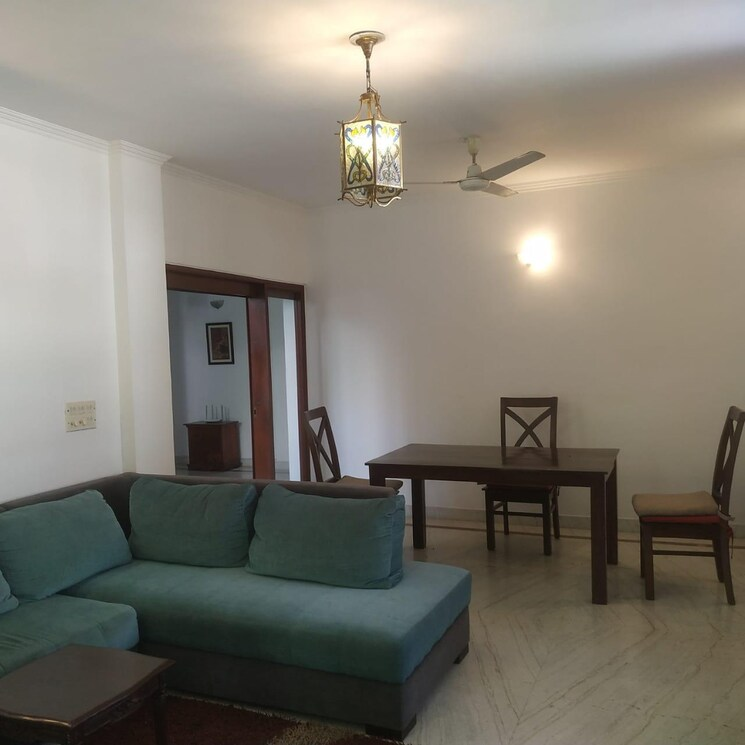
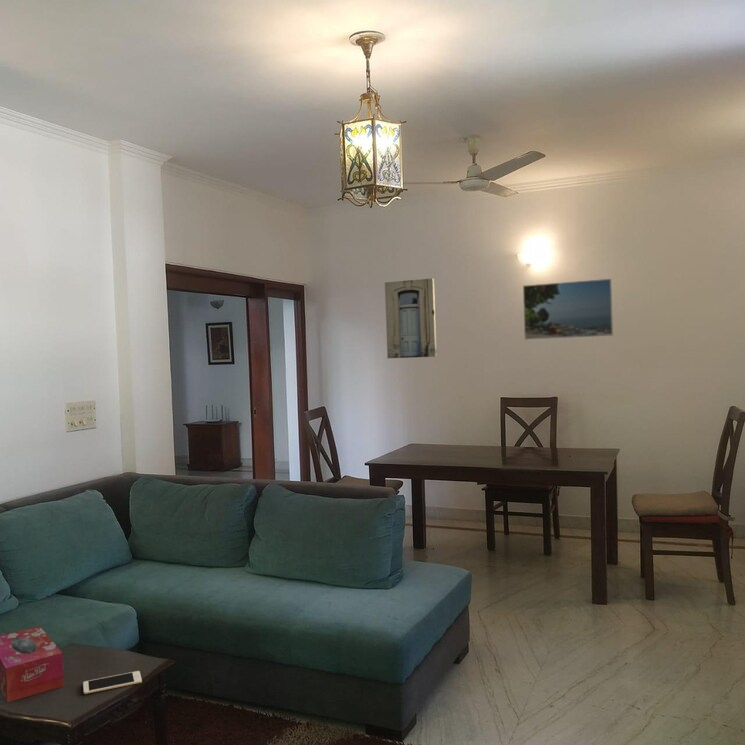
+ cell phone [82,670,143,695]
+ wall art [384,278,438,359]
+ tissue box [0,625,65,703]
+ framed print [522,278,614,341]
